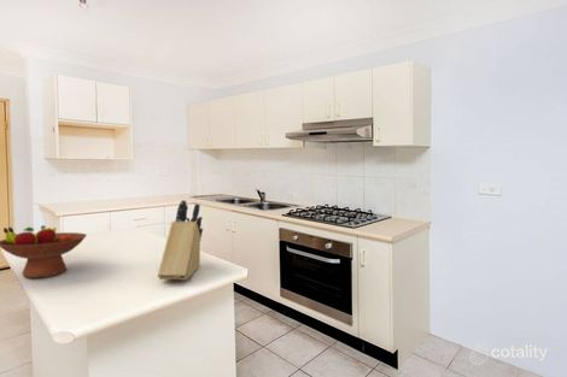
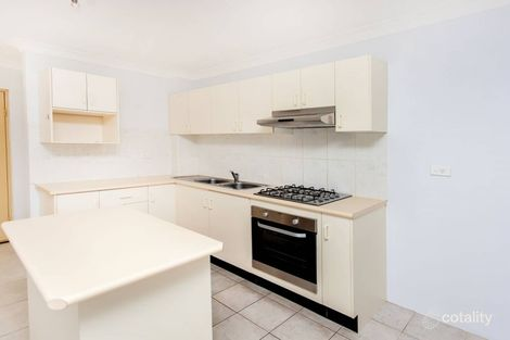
- knife block [157,199,204,281]
- fruit bowl [0,224,88,279]
